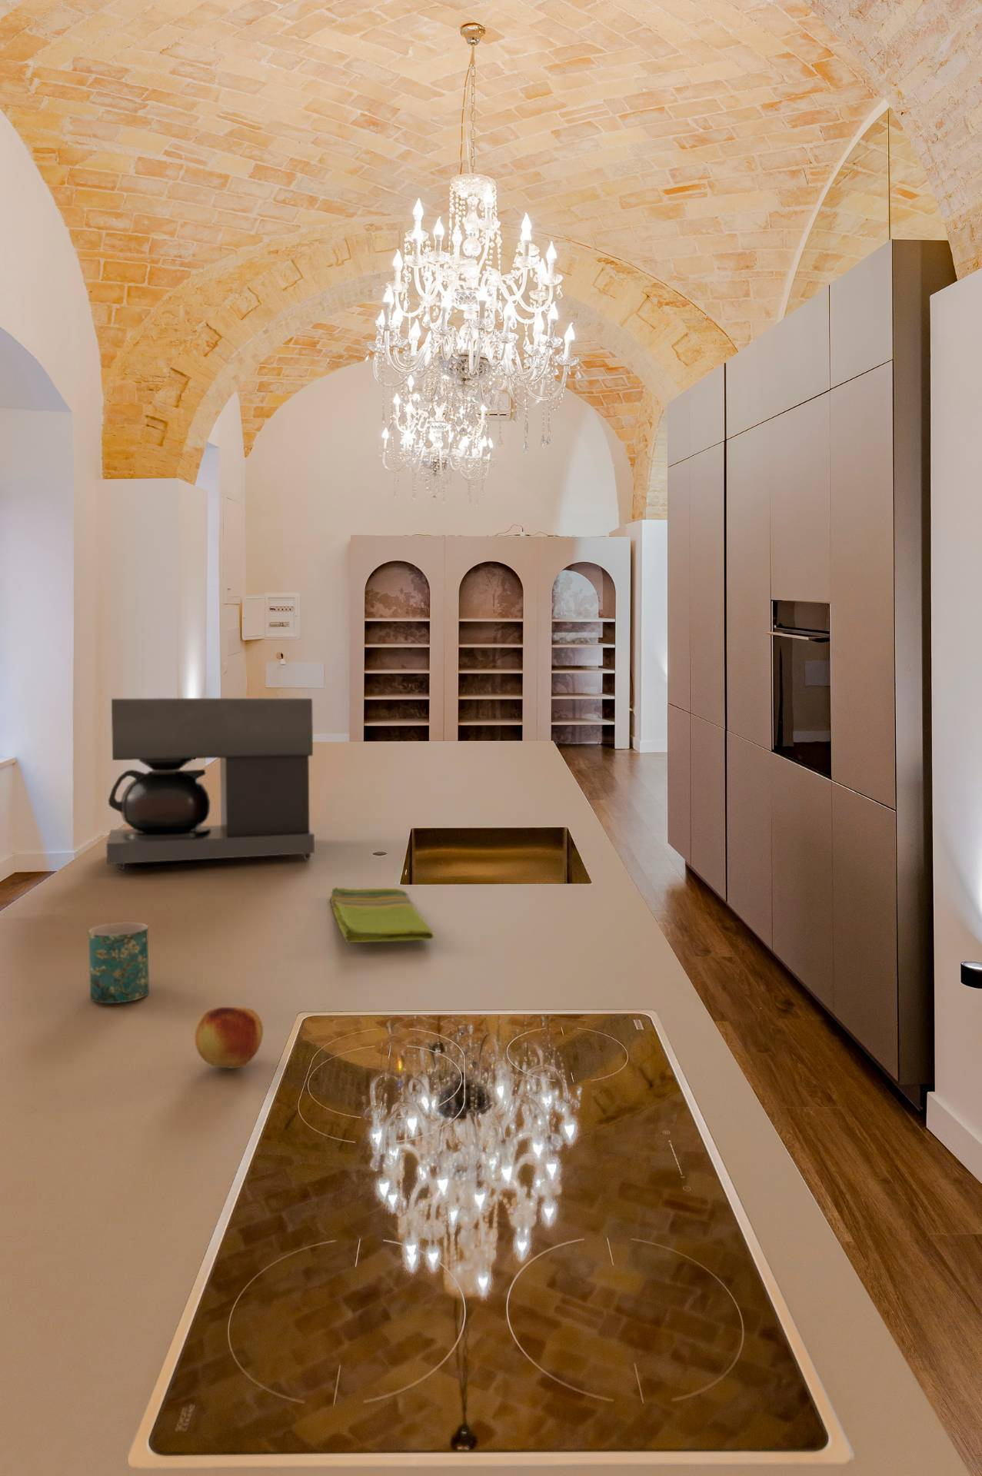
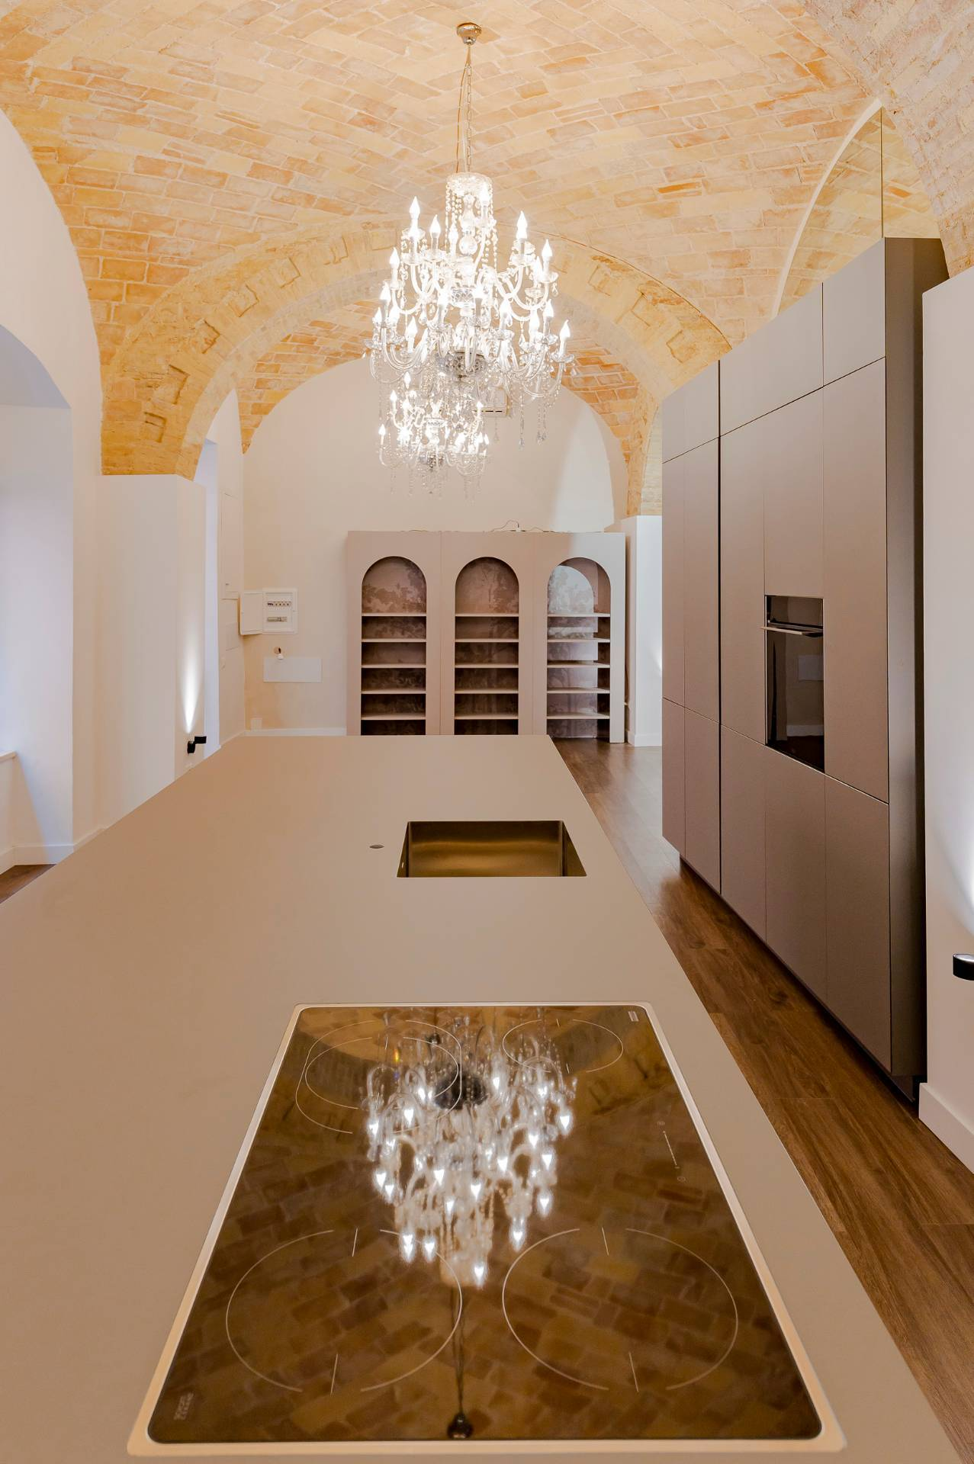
- fruit [194,1006,264,1069]
- coffee maker [105,697,316,870]
- dish towel [330,888,434,943]
- mug [89,922,150,1004]
